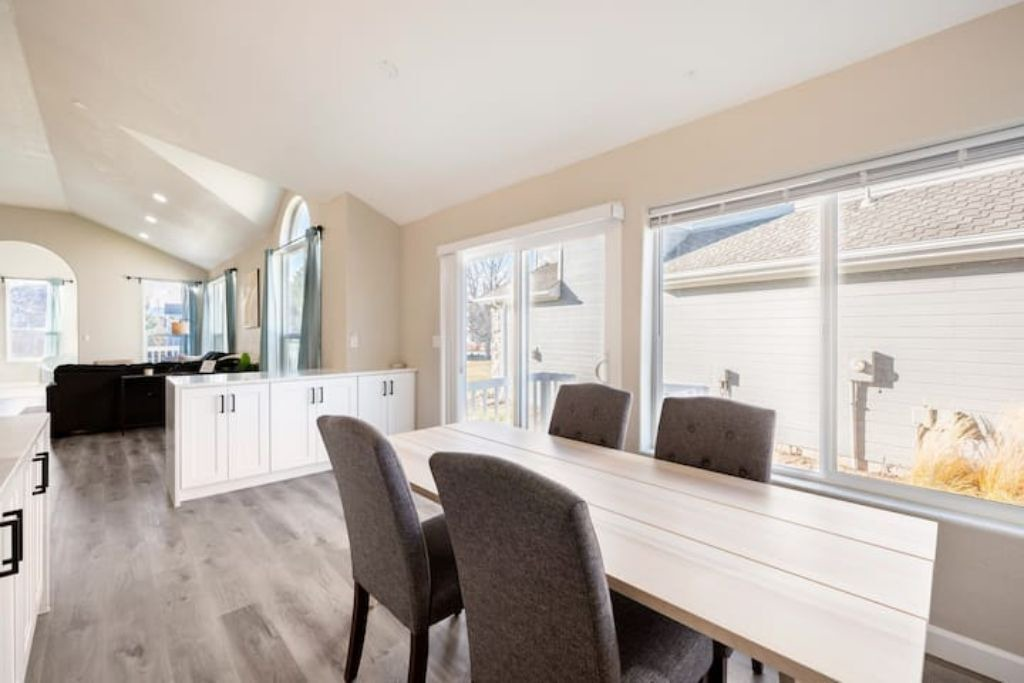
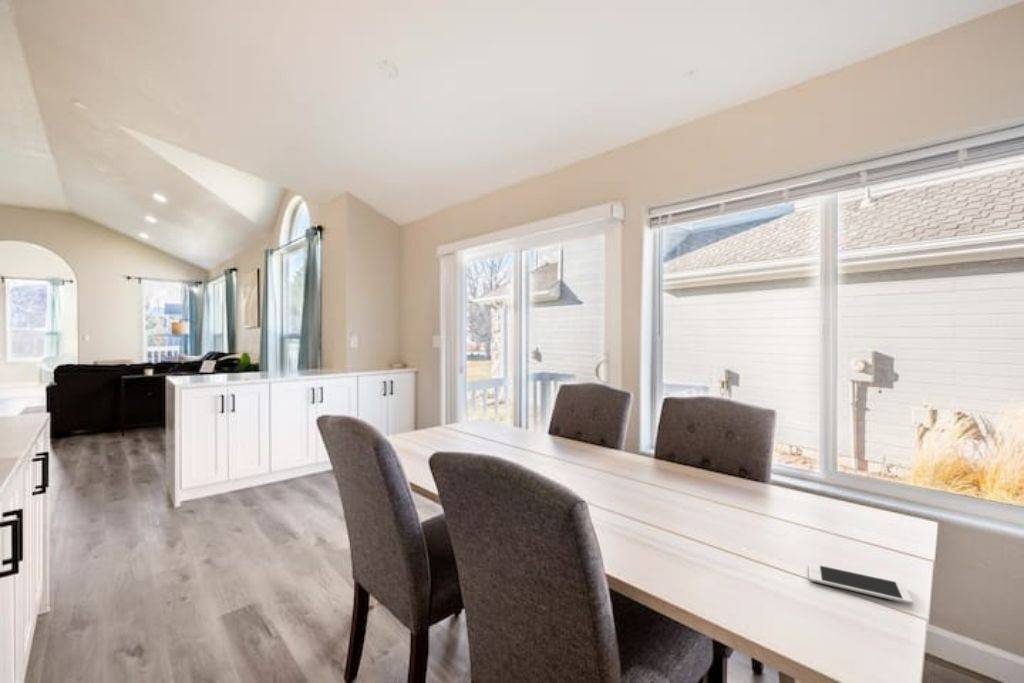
+ cell phone [807,562,914,606]
